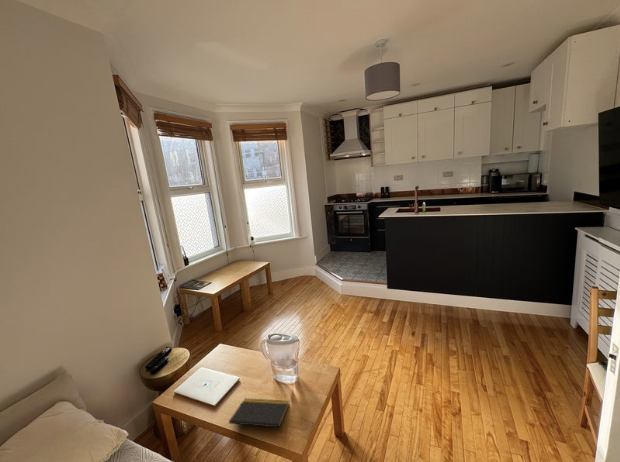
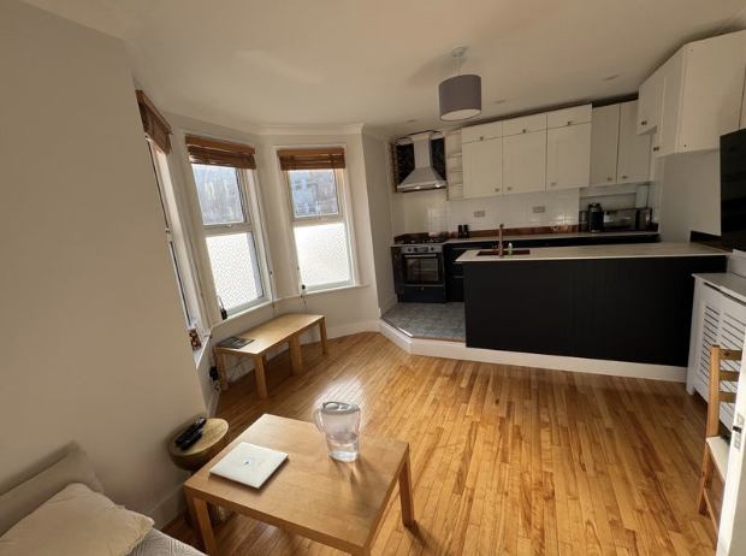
- notepad [228,398,291,433]
